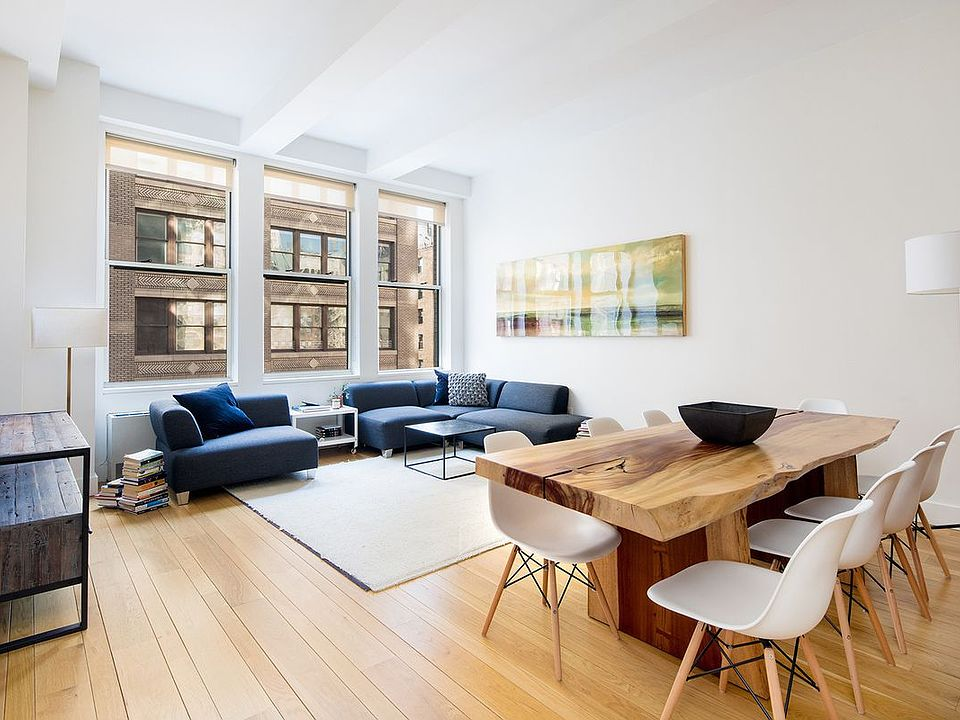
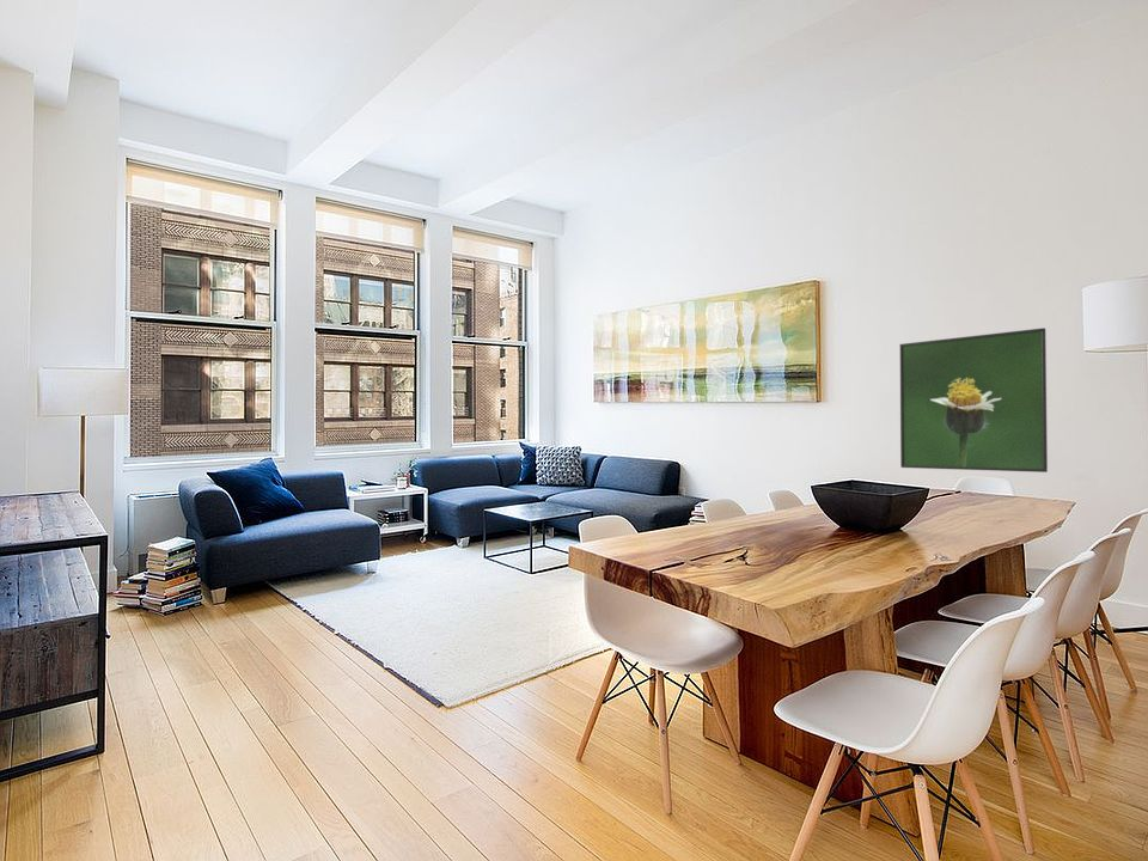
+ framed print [898,326,1049,474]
